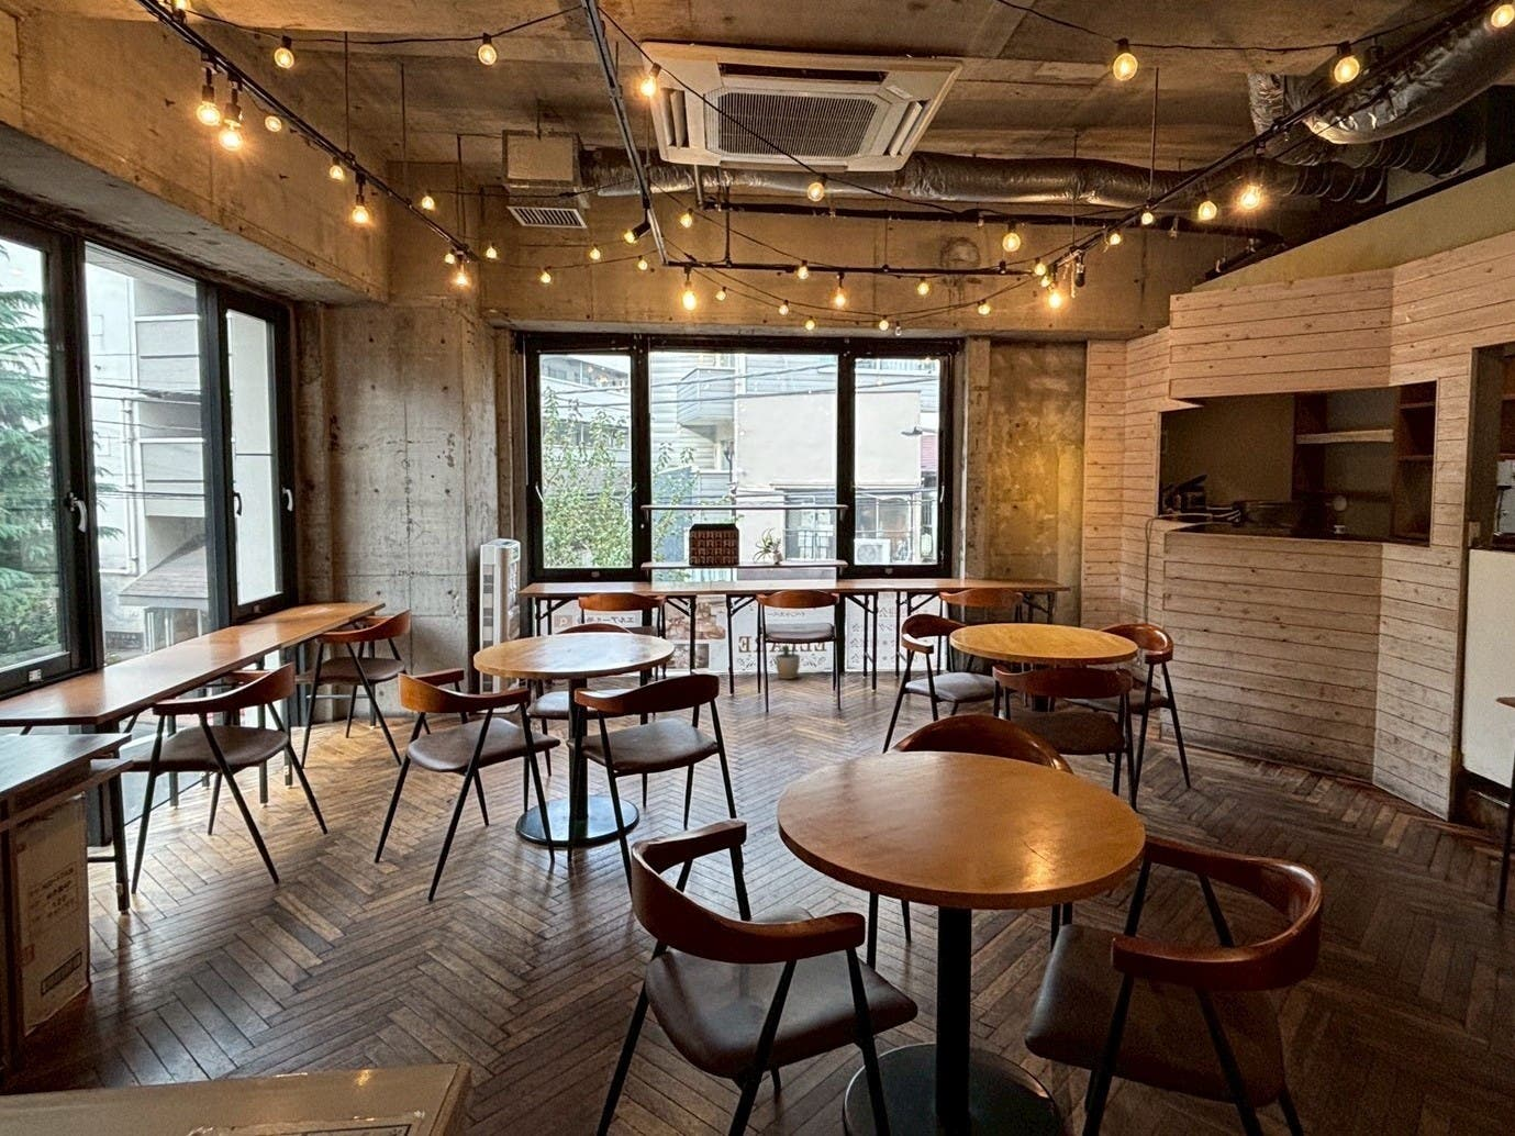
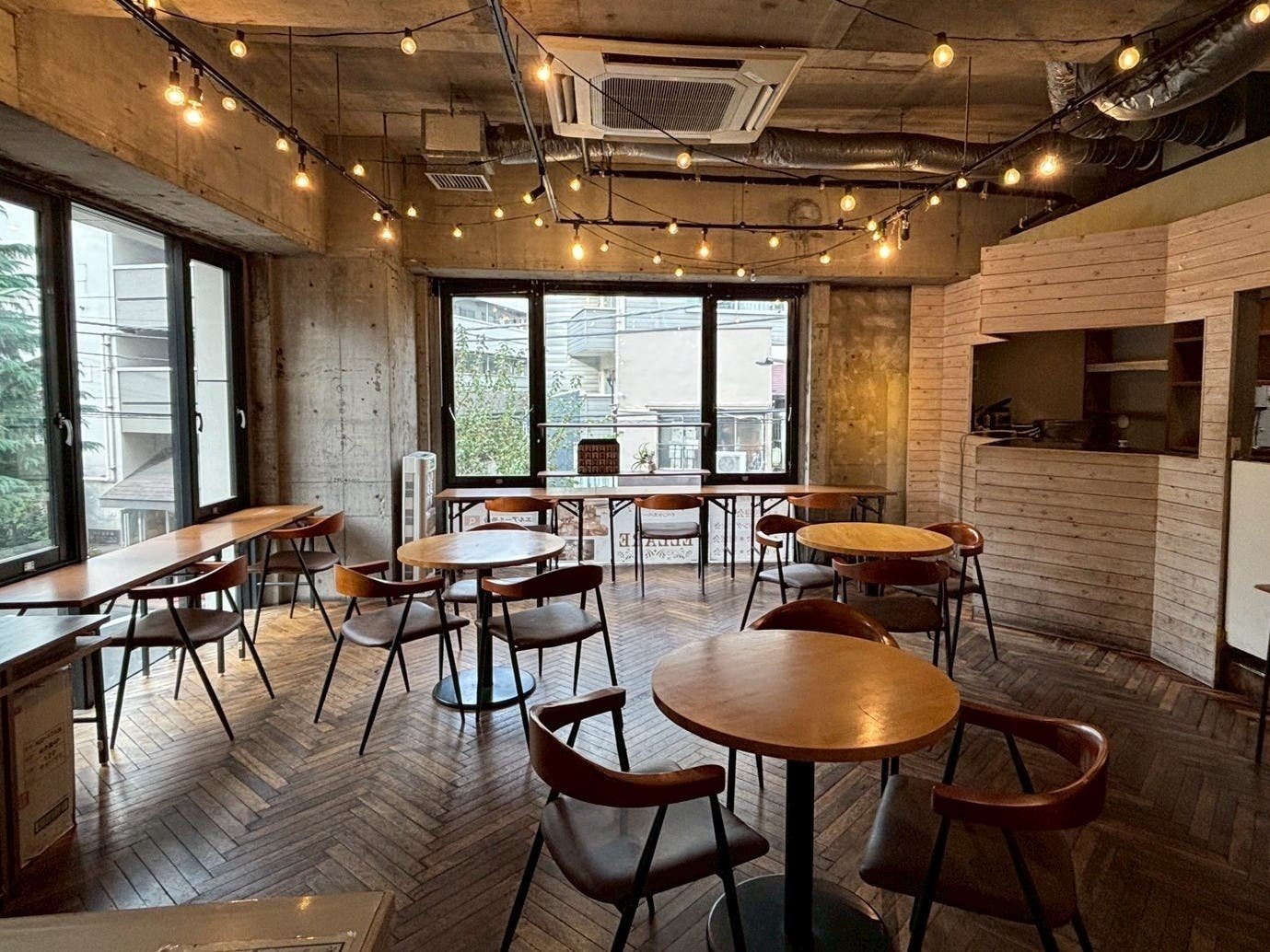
- potted plant [774,644,800,680]
